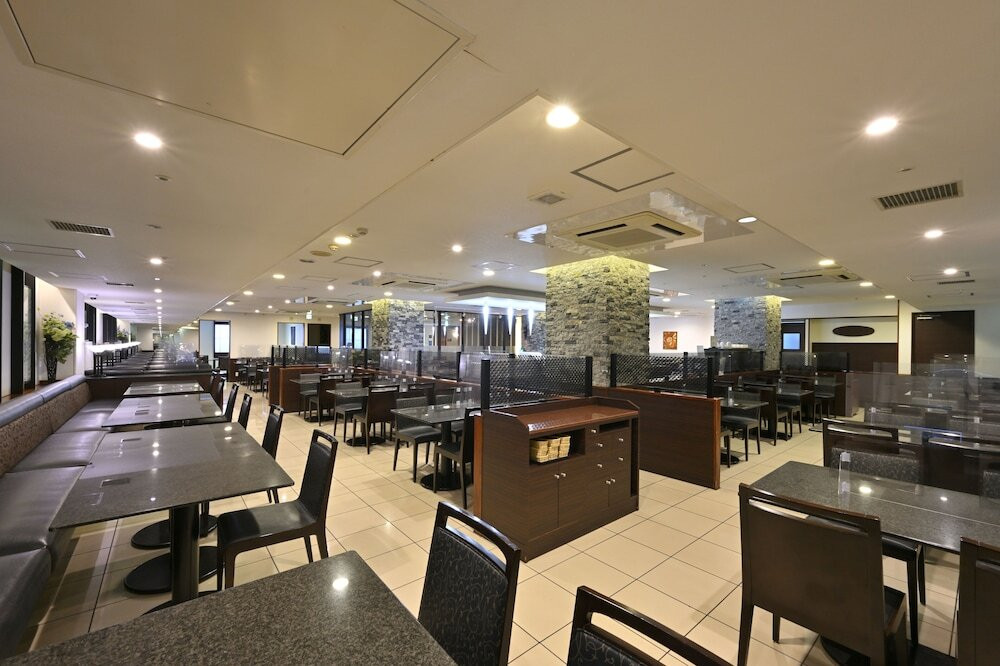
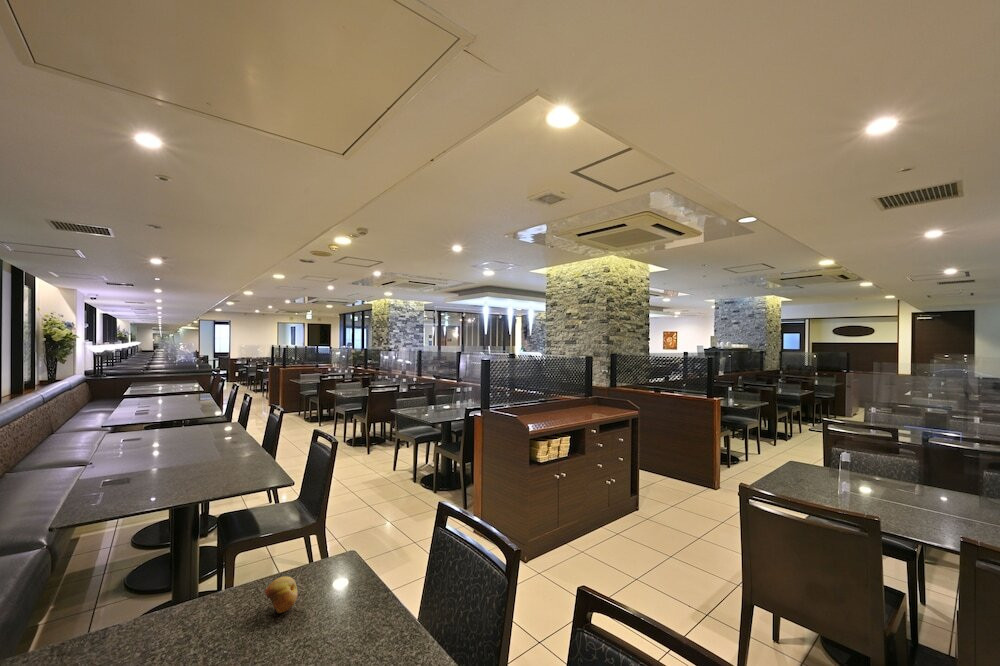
+ fruit [264,575,299,614]
